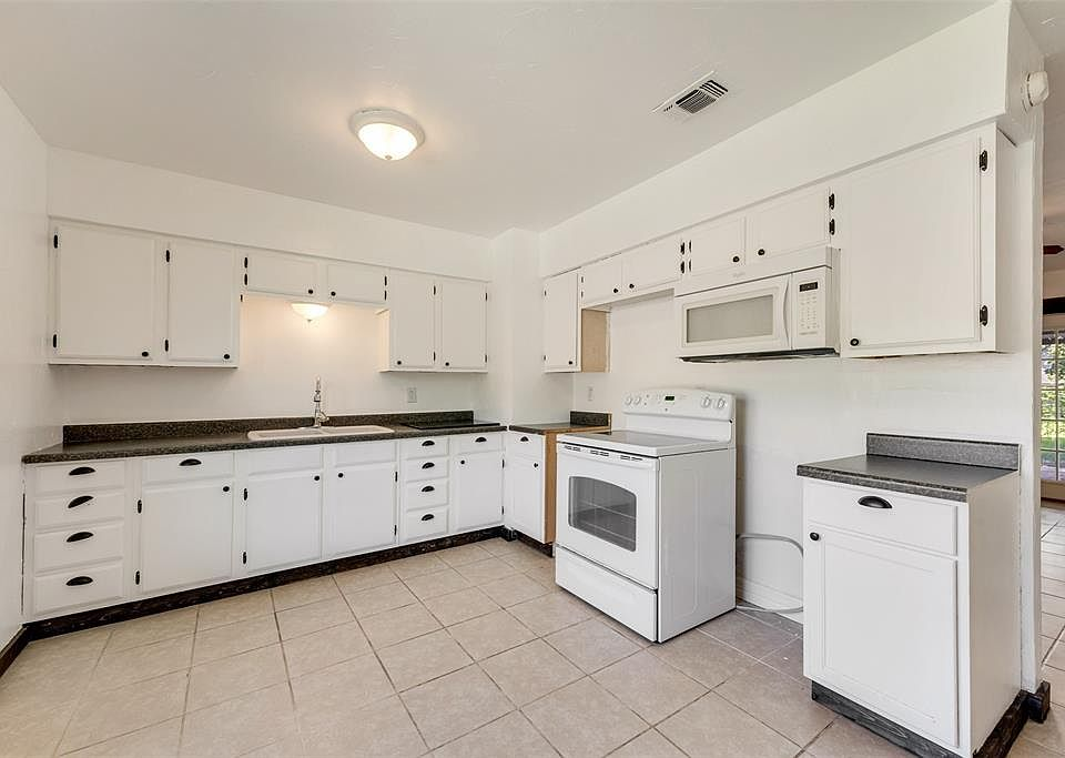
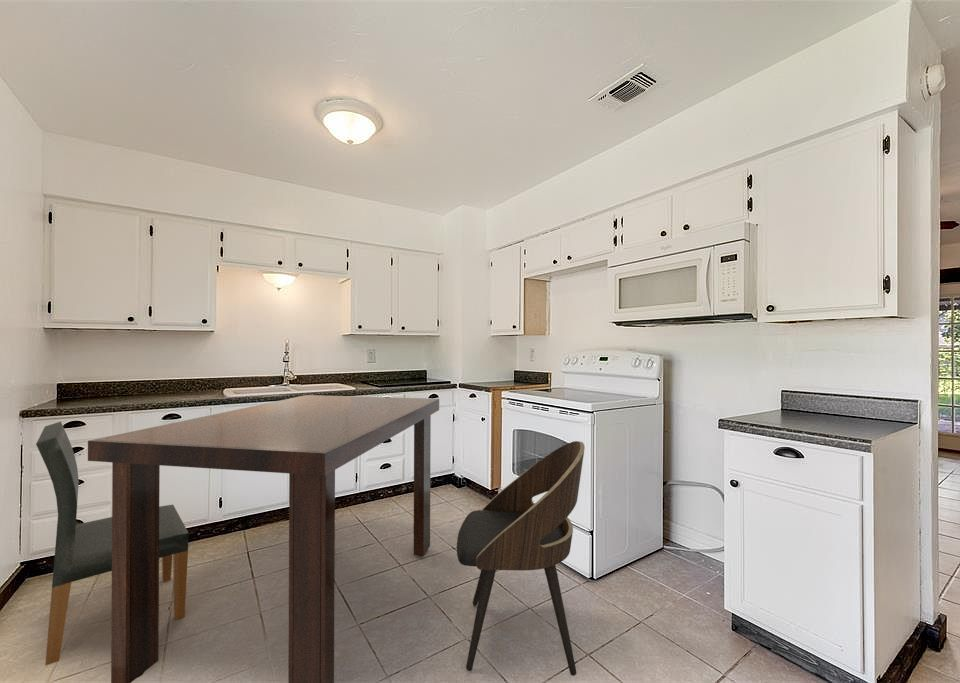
+ dining table [87,394,440,683]
+ dining chair [35,421,190,666]
+ dining chair [456,440,586,677]
